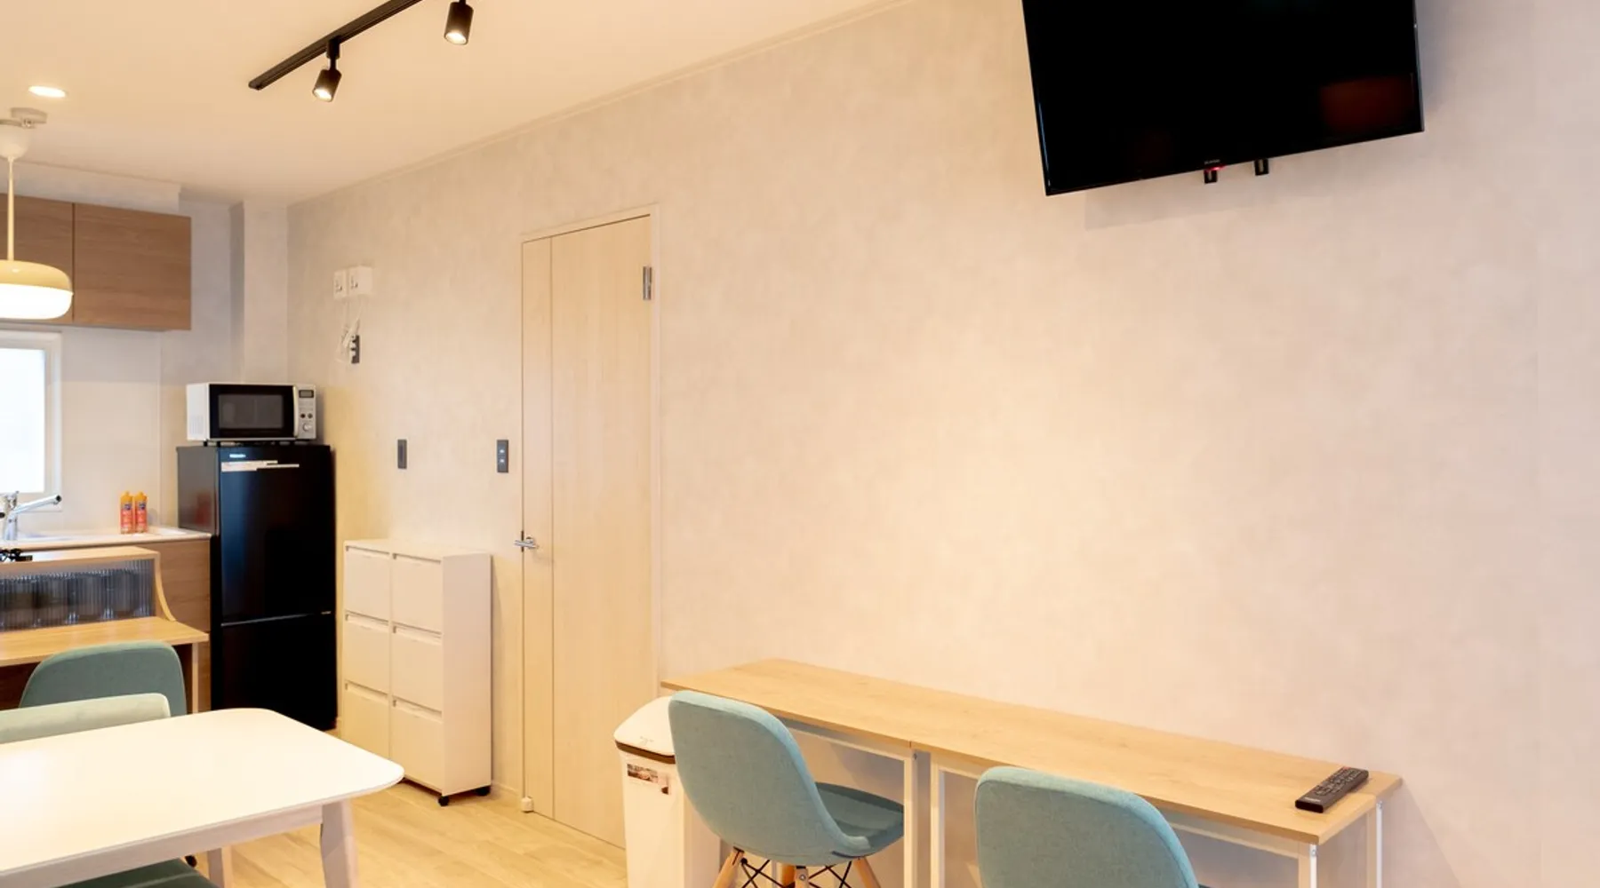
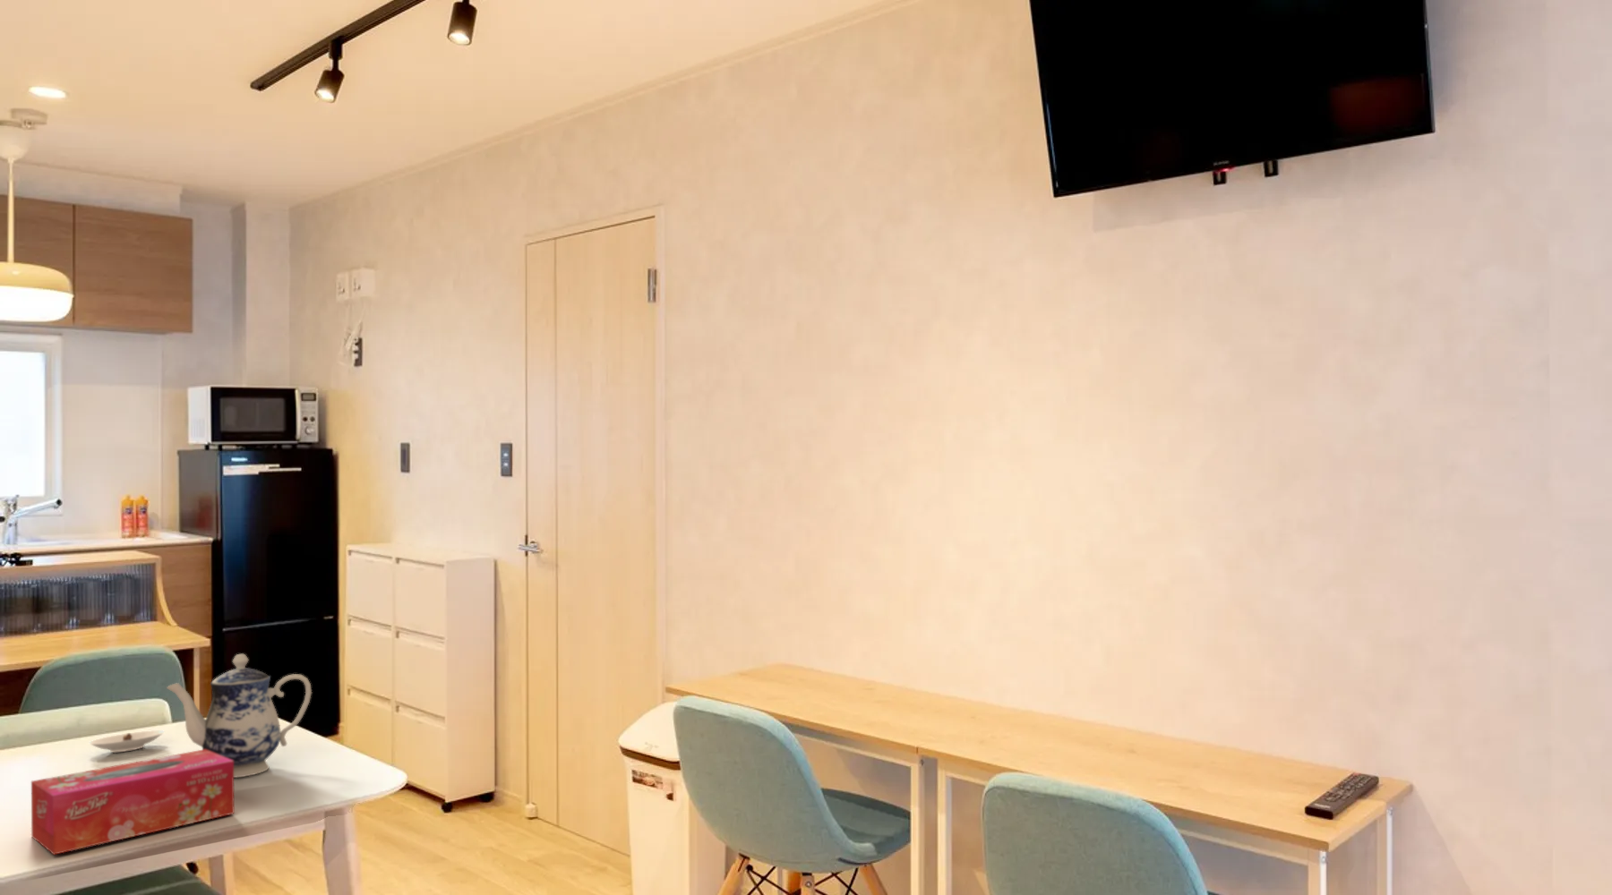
+ teapot [165,654,312,778]
+ saucer [88,730,165,754]
+ tissue box [31,750,236,855]
